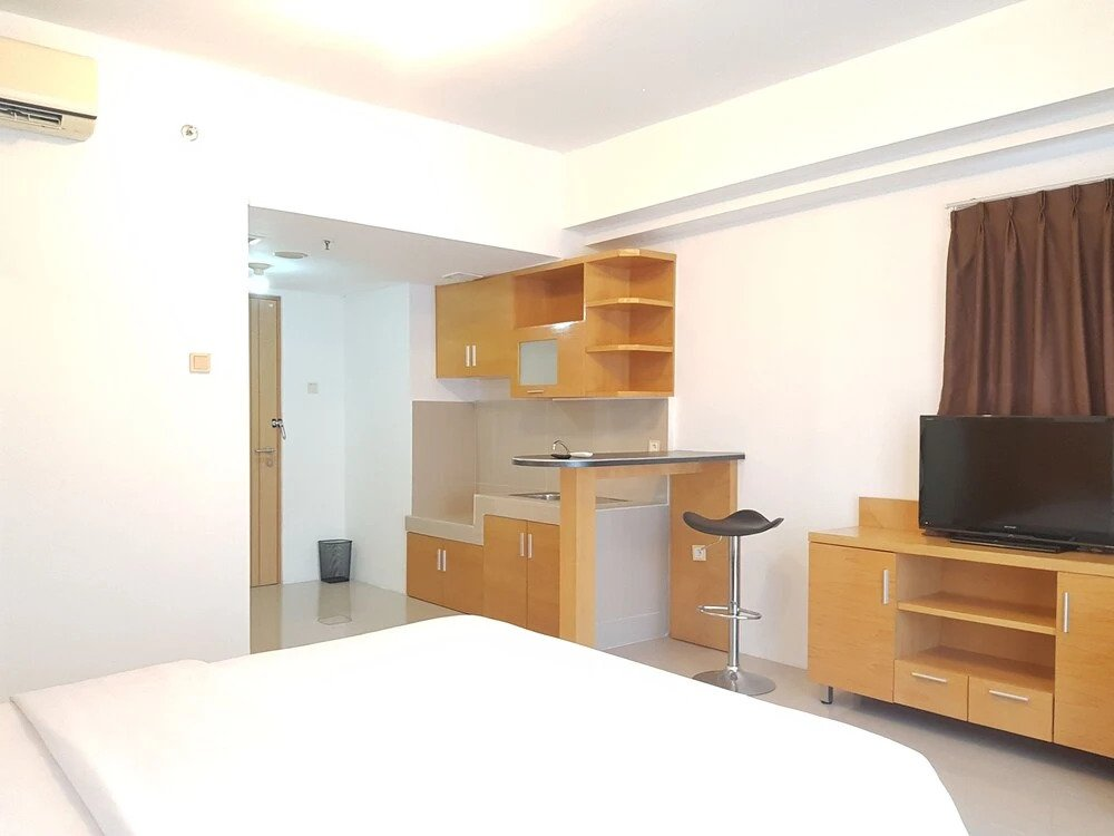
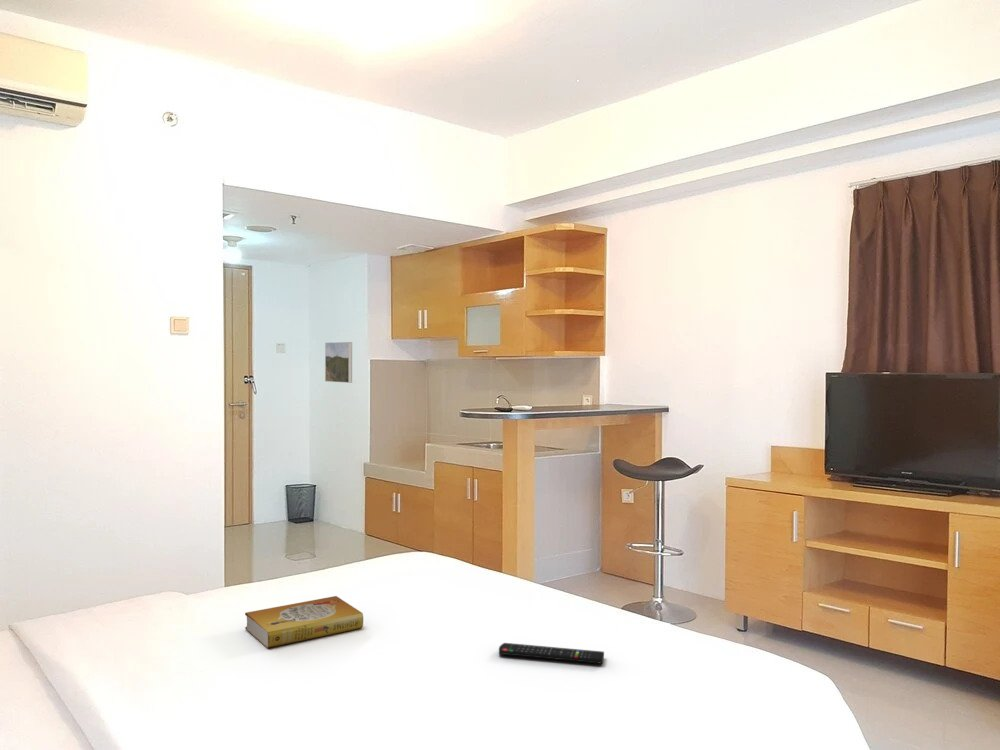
+ remote control [498,642,605,665]
+ book [244,595,364,649]
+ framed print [324,341,353,384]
